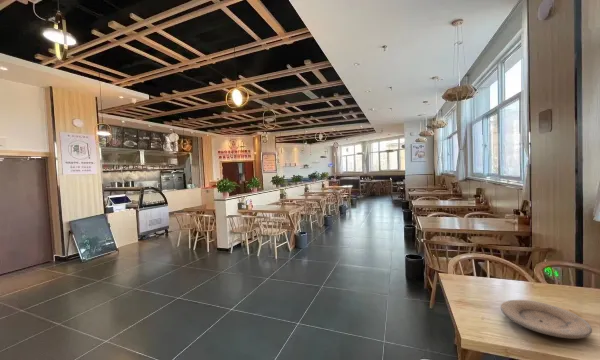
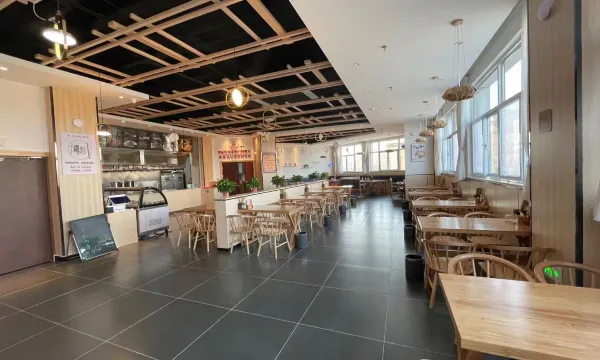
- plate [500,299,593,339]
